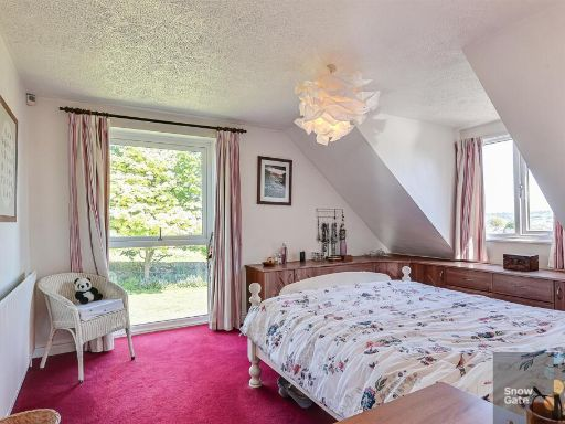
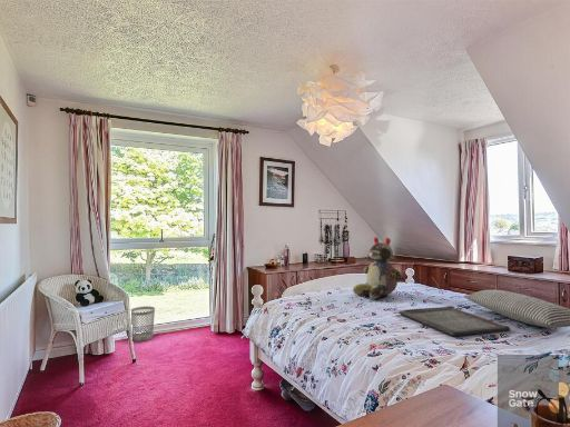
+ stuffed bear [352,236,403,300]
+ serving tray [397,305,511,337]
+ wastebasket [130,306,156,342]
+ pillow [462,289,570,329]
